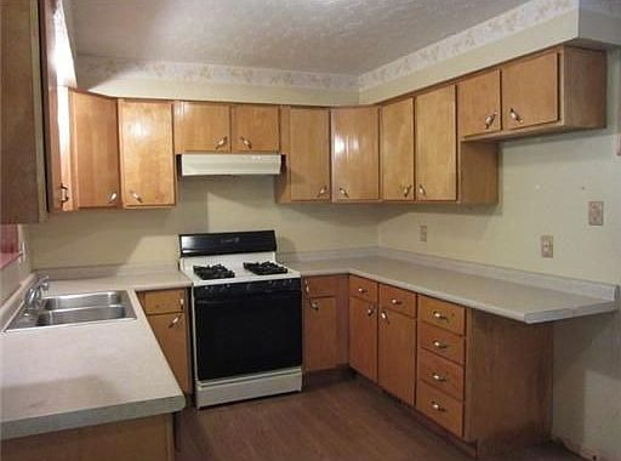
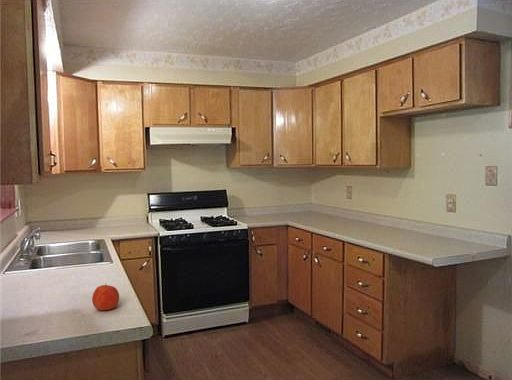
+ apple [91,284,120,311]
